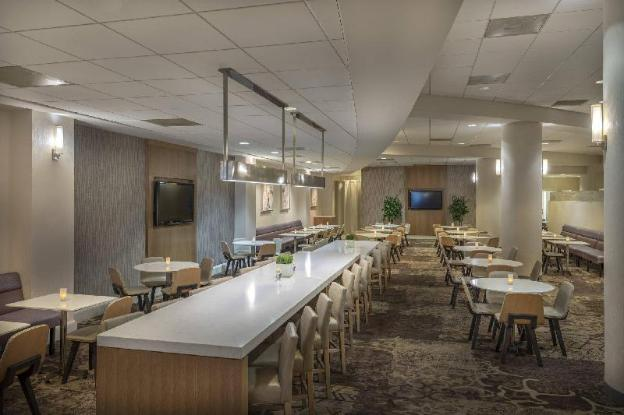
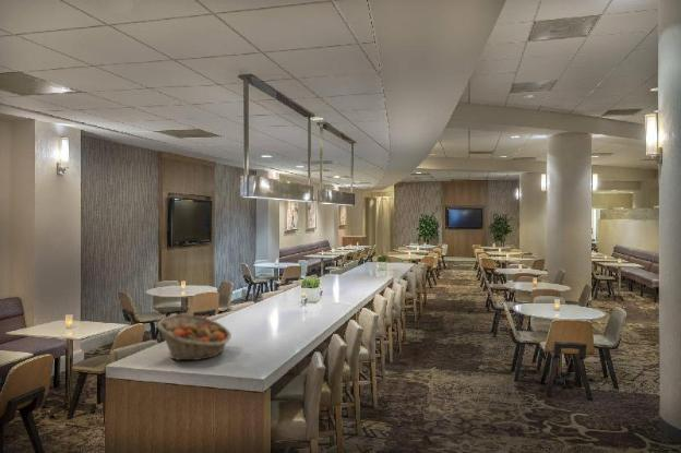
+ fruit basket [156,313,232,361]
